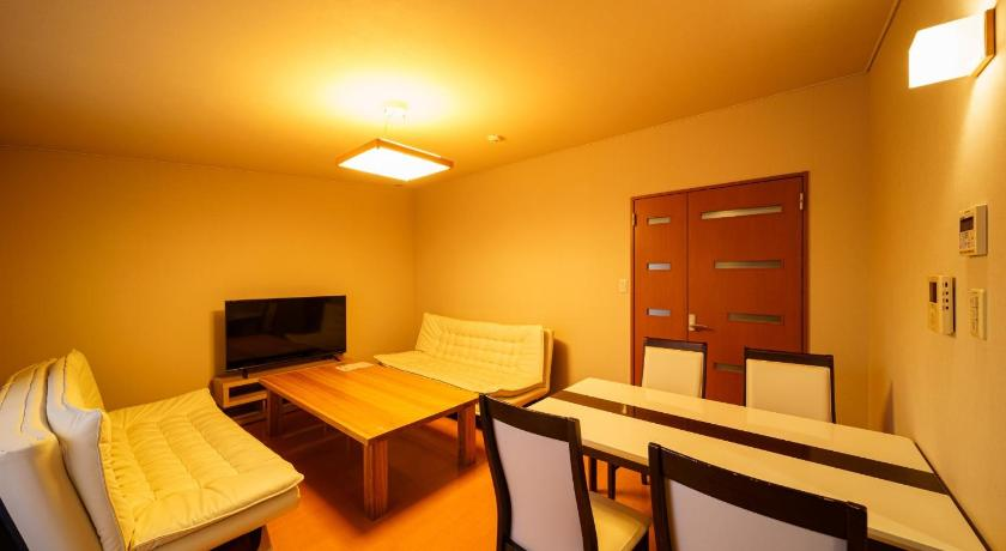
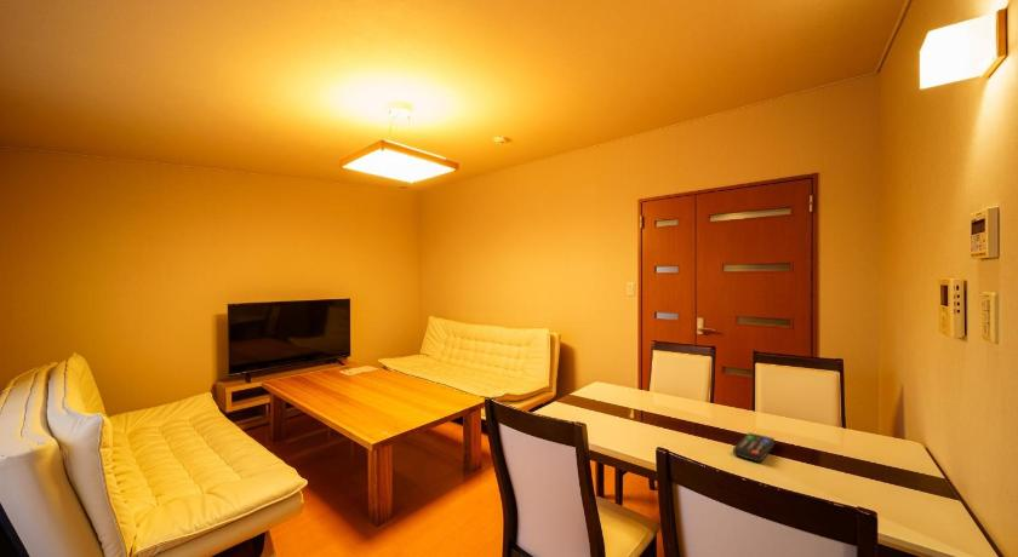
+ remote control [732,432,776,463]
